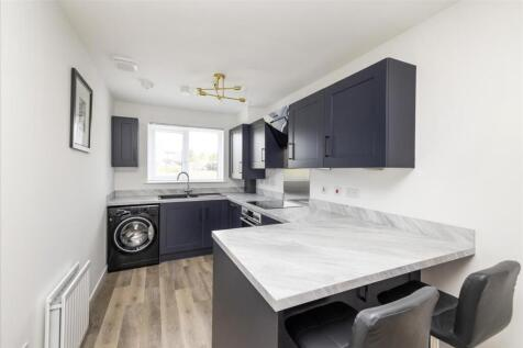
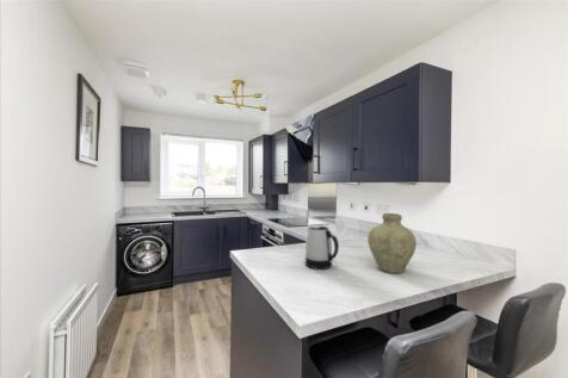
+ vase [366,212,418,274]
+ kettle [304,224,340,269]
